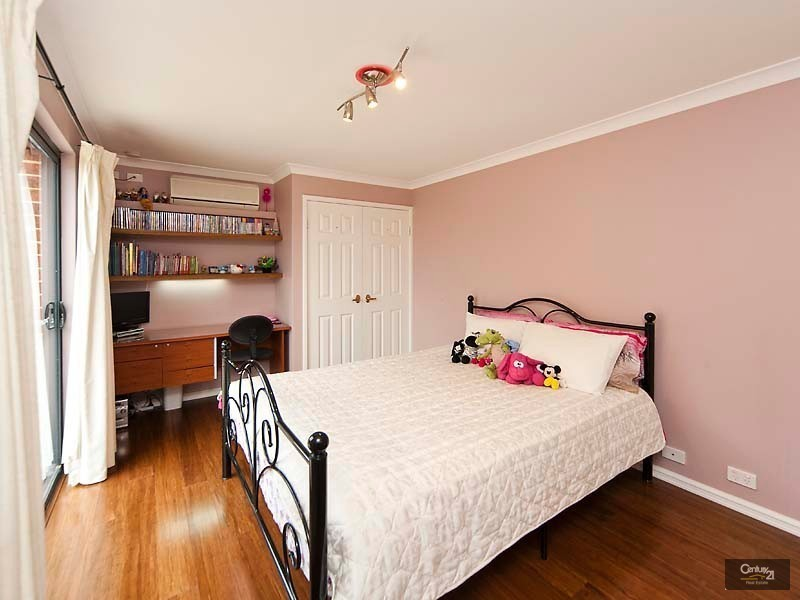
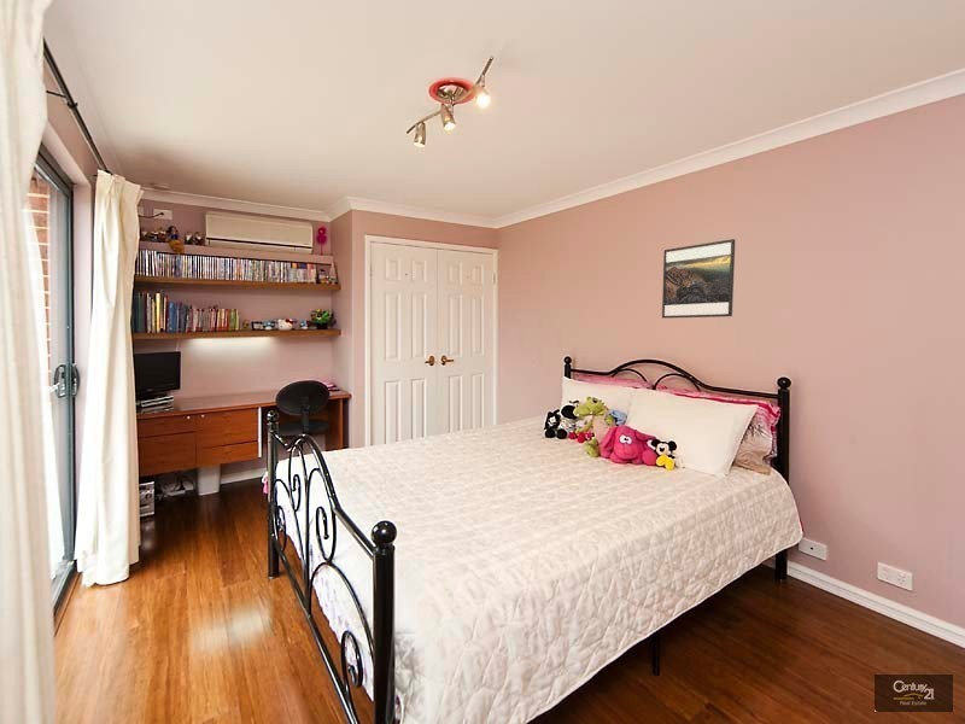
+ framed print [661,238,736,320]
